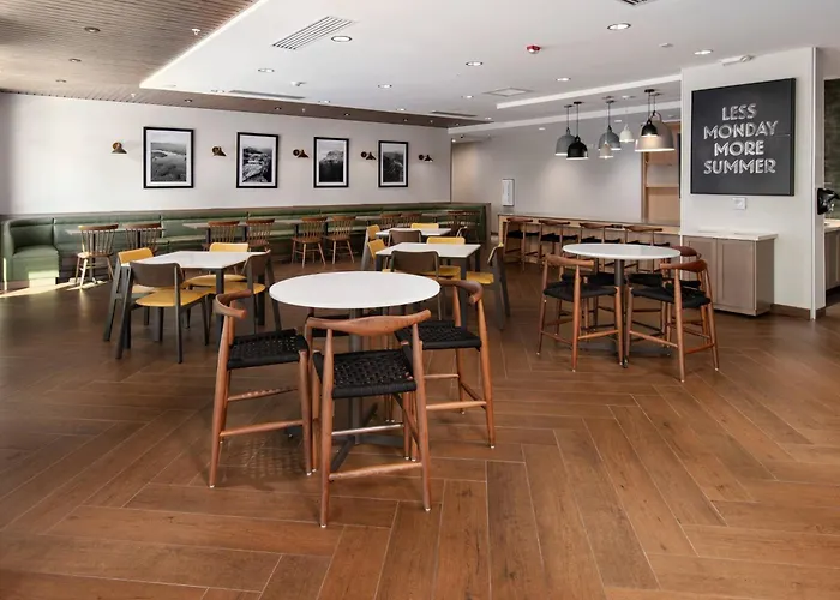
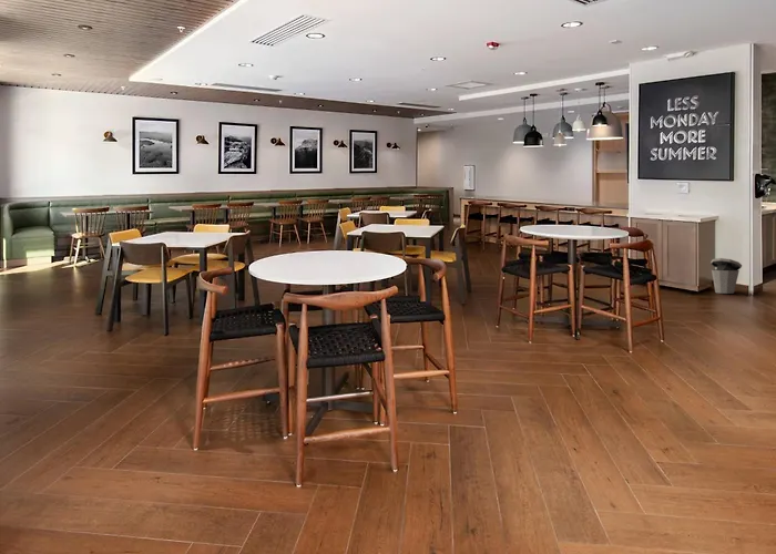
+ trash can [709,257,743,295]
